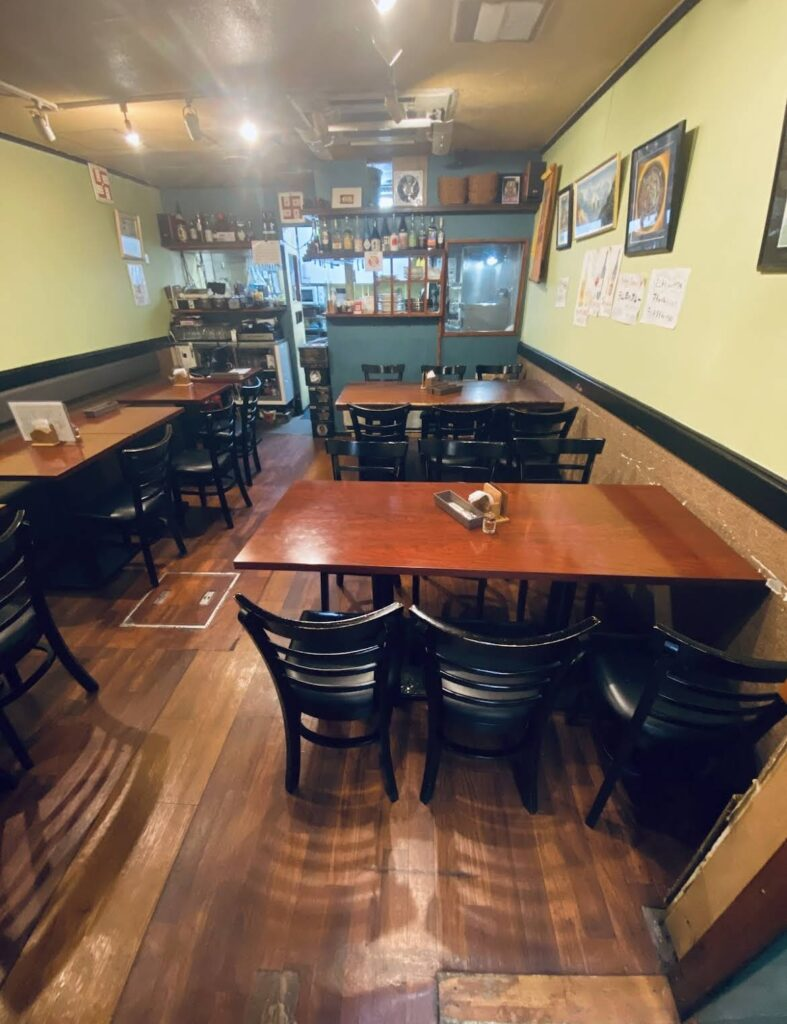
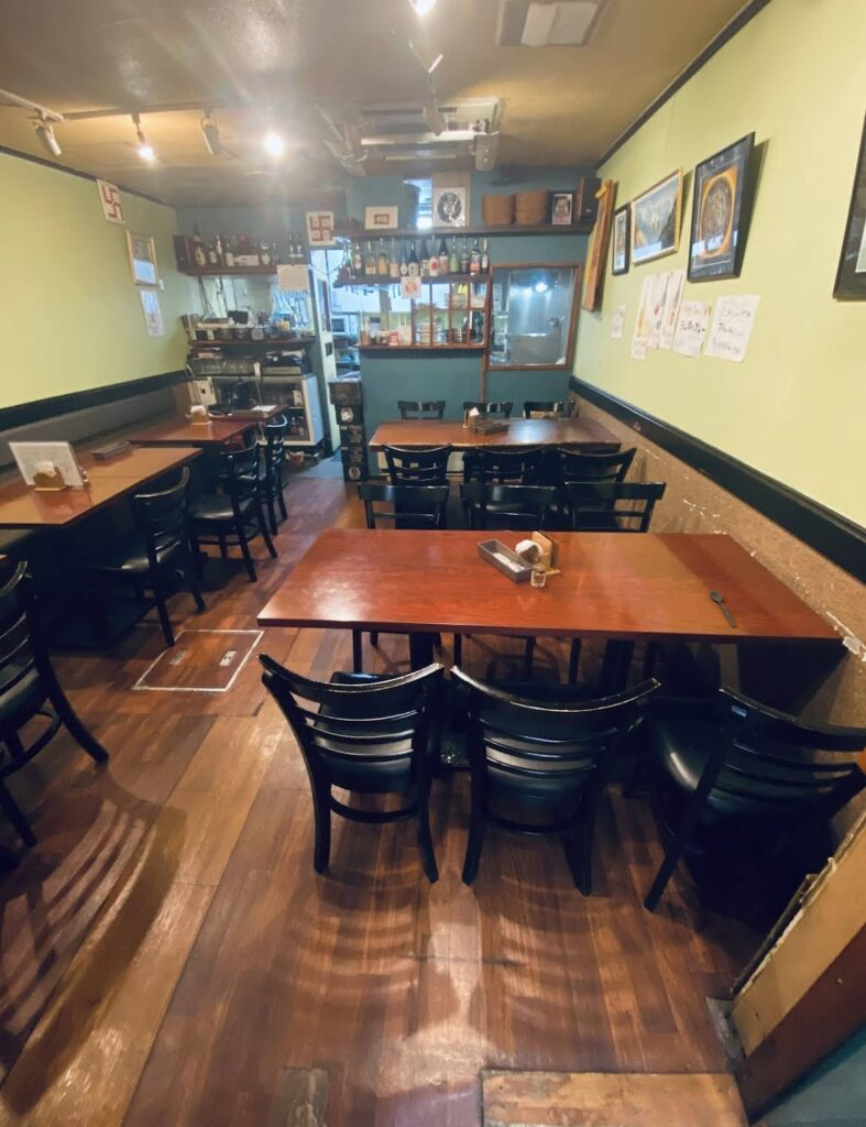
+ spoon [709,589,737,628]
